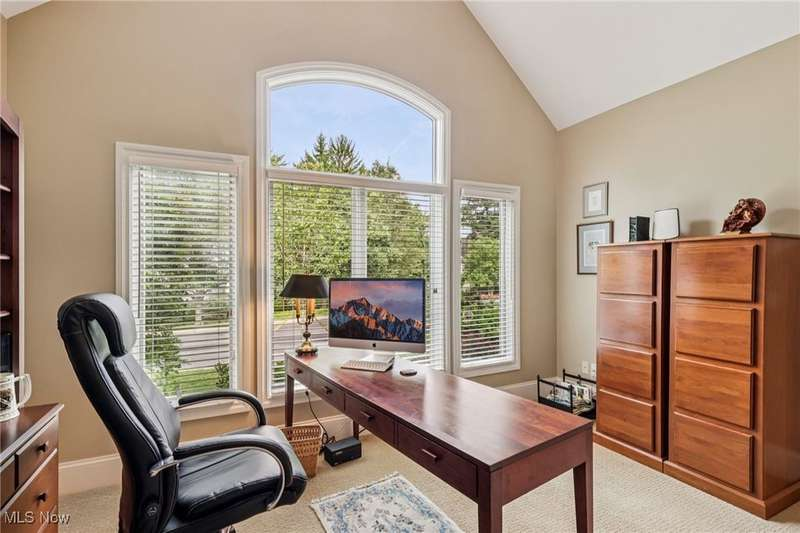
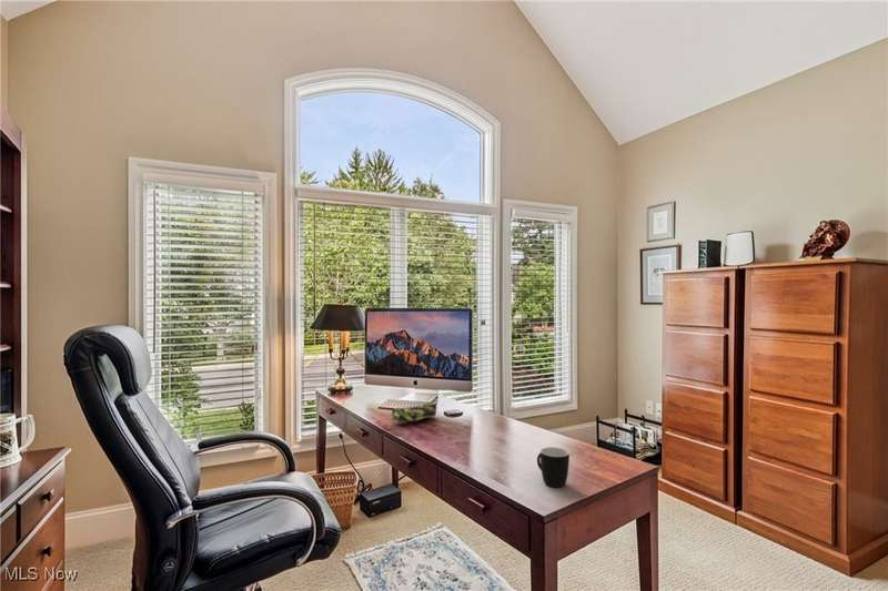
+ pencil case [391,400,437,424]
+ mug [536,446,571,488]
